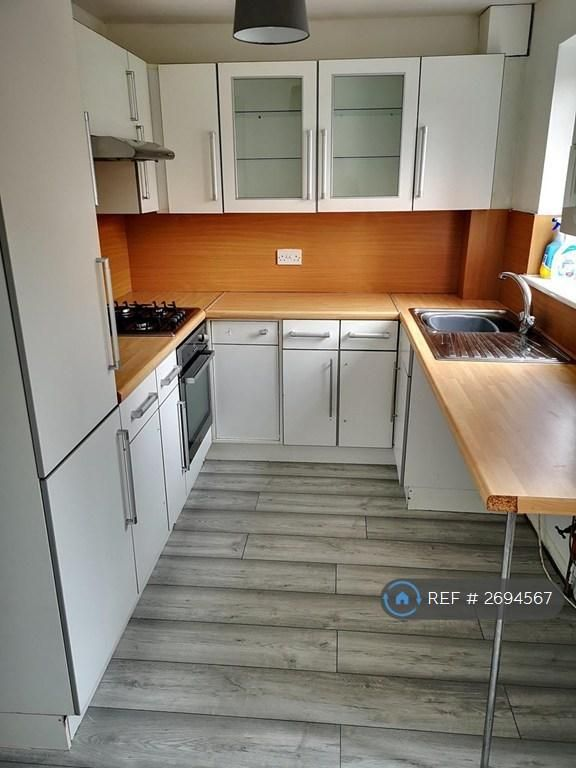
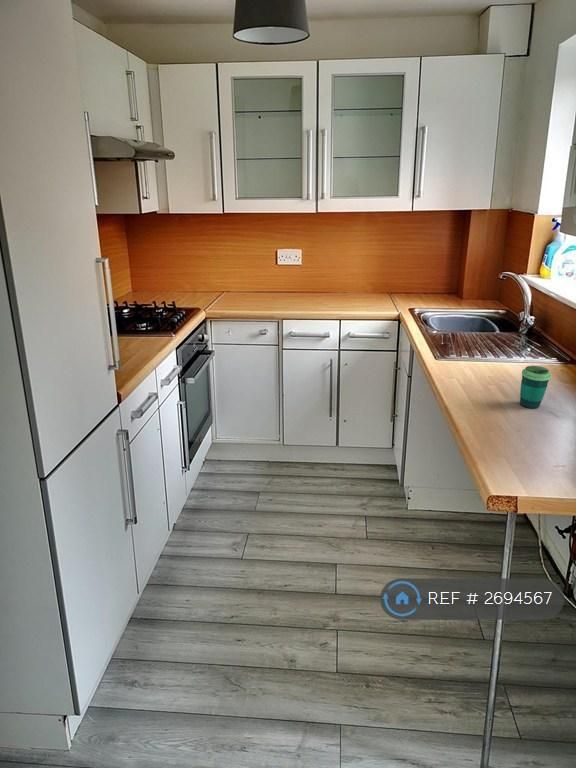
+ cup [519,365,552,409]
